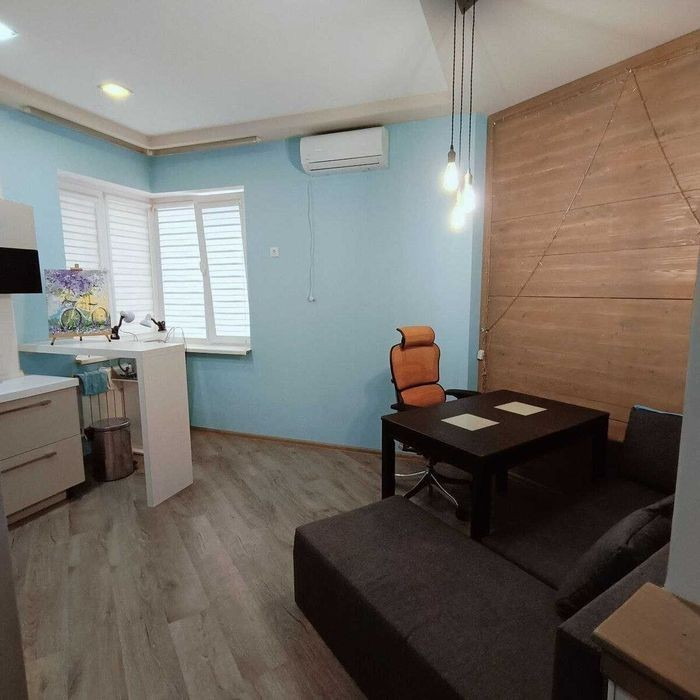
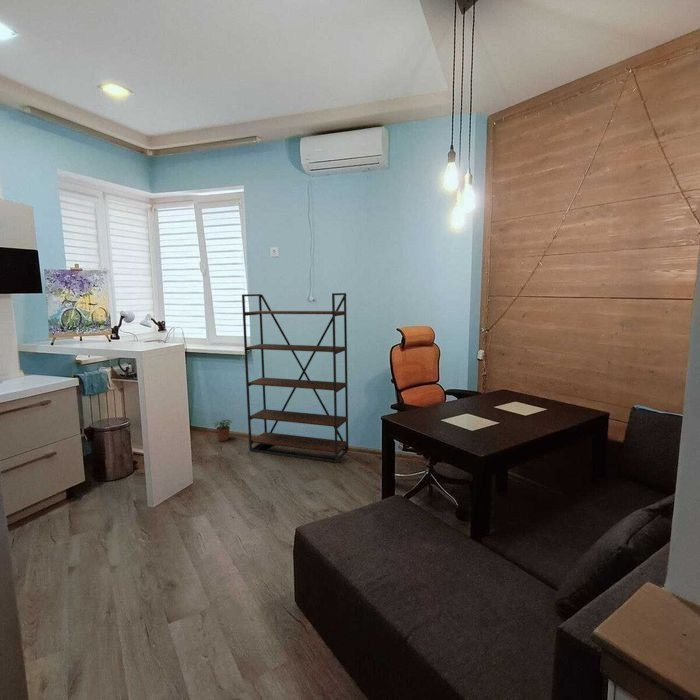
+ potted plant [213,418,233,442]
+ bookshelf [241,292,349,464]
